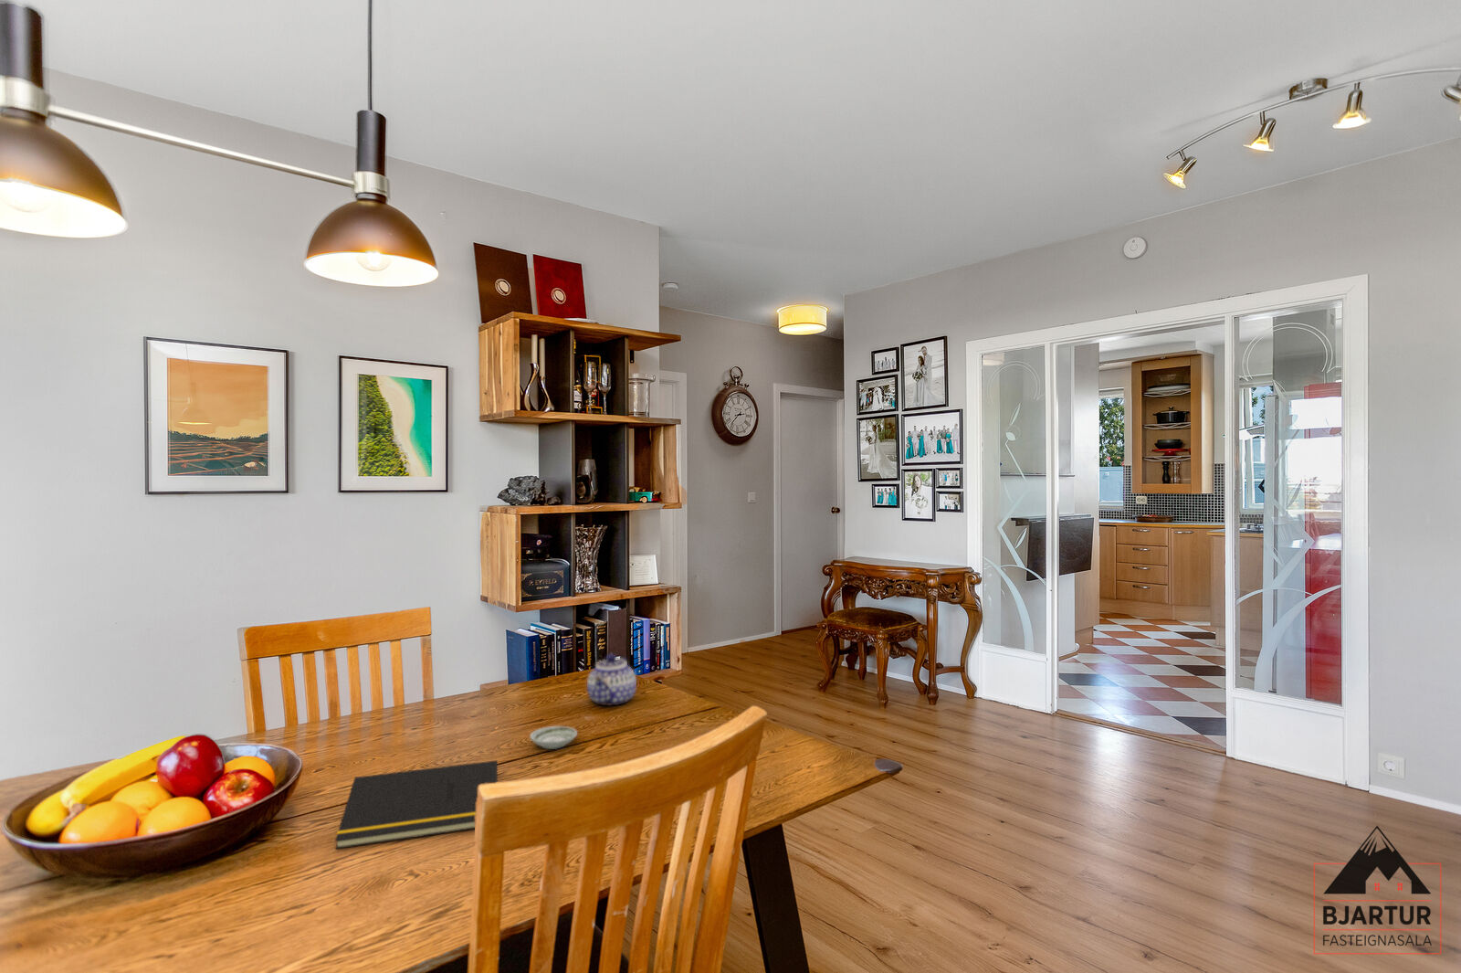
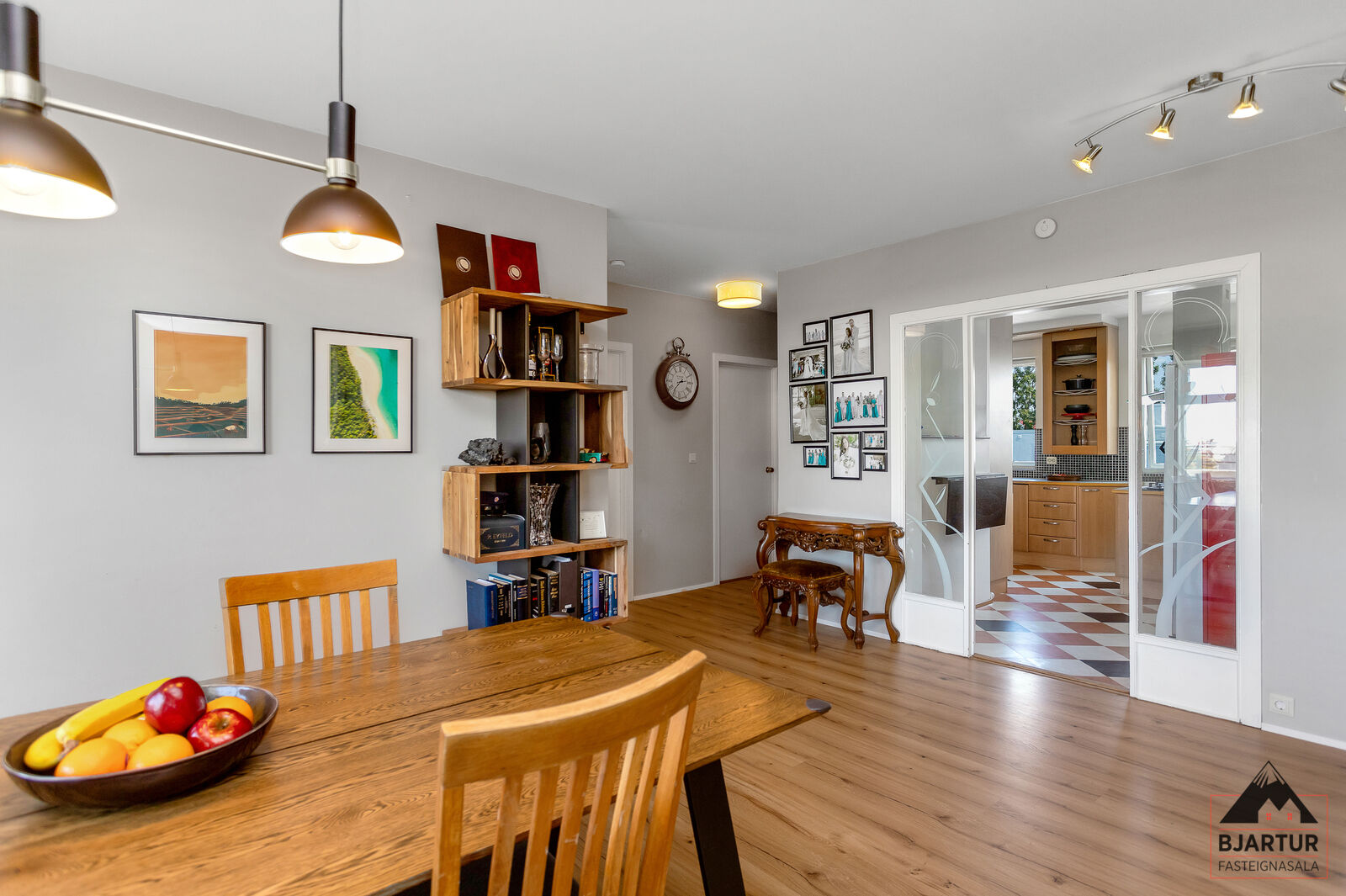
- teapot [586,653,637,706]
- saucer [529,725,579,750]
- notepad [334,759,498,849]
